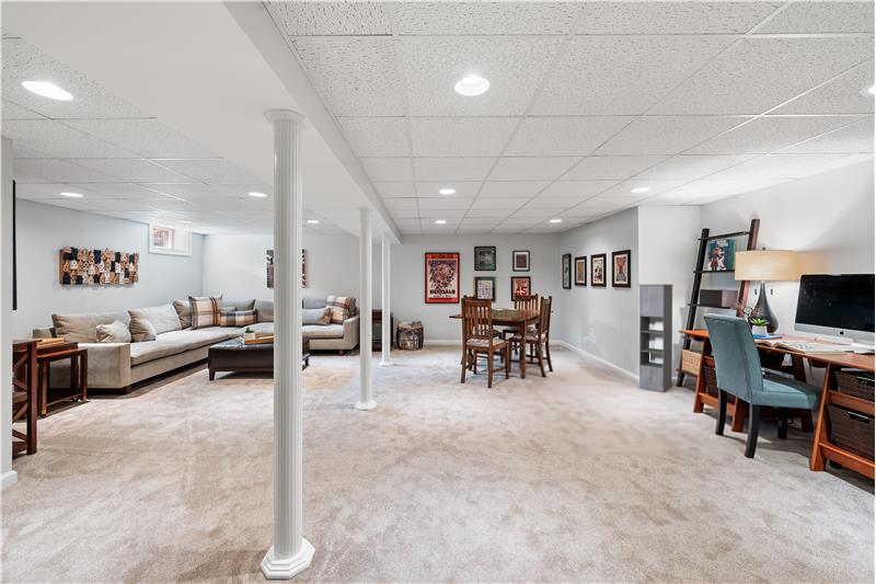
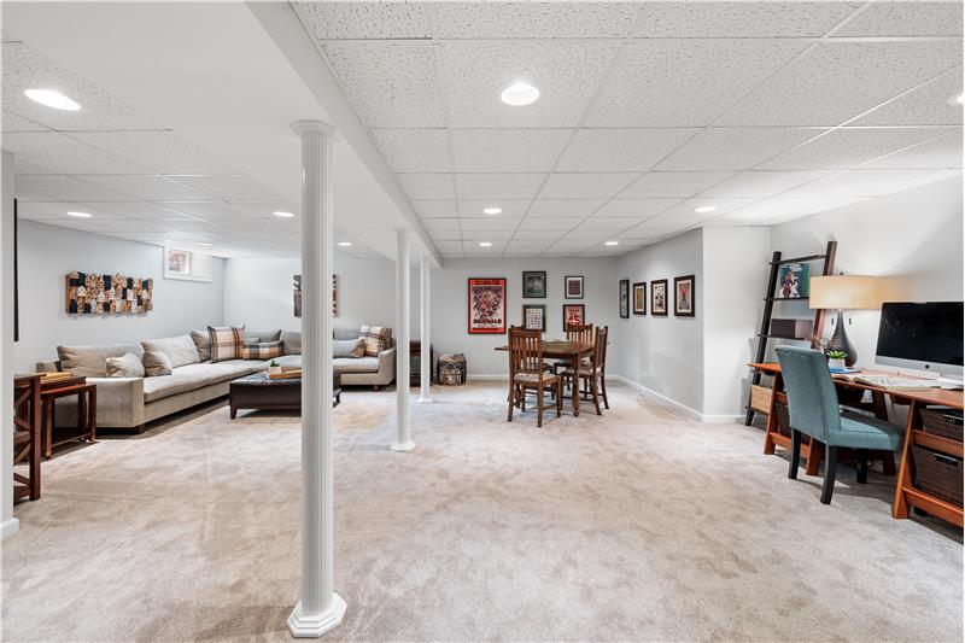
- storage cabinet [637,283,675,393]
